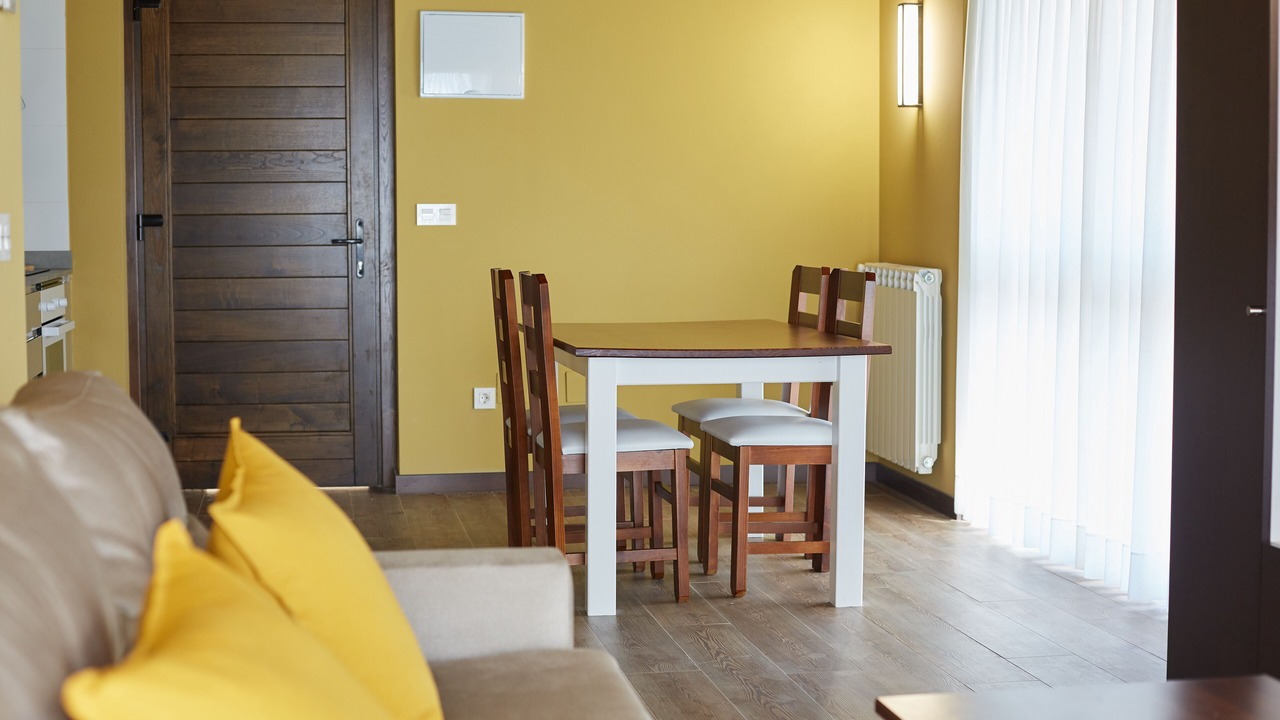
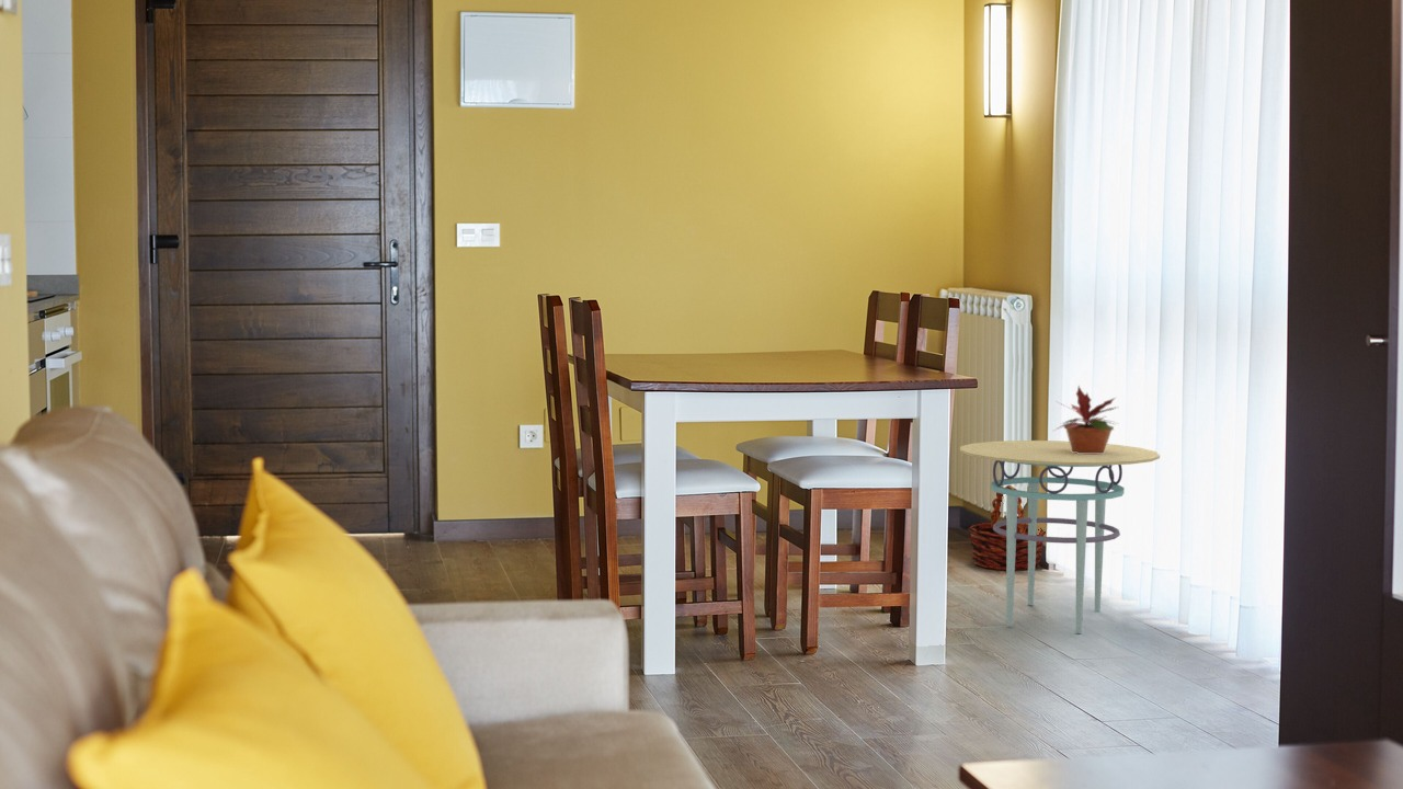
+ side table [959,439,1161,634]
+ basket [967,484,1047,572]
+ potted plant [1053,386,1118,454]
